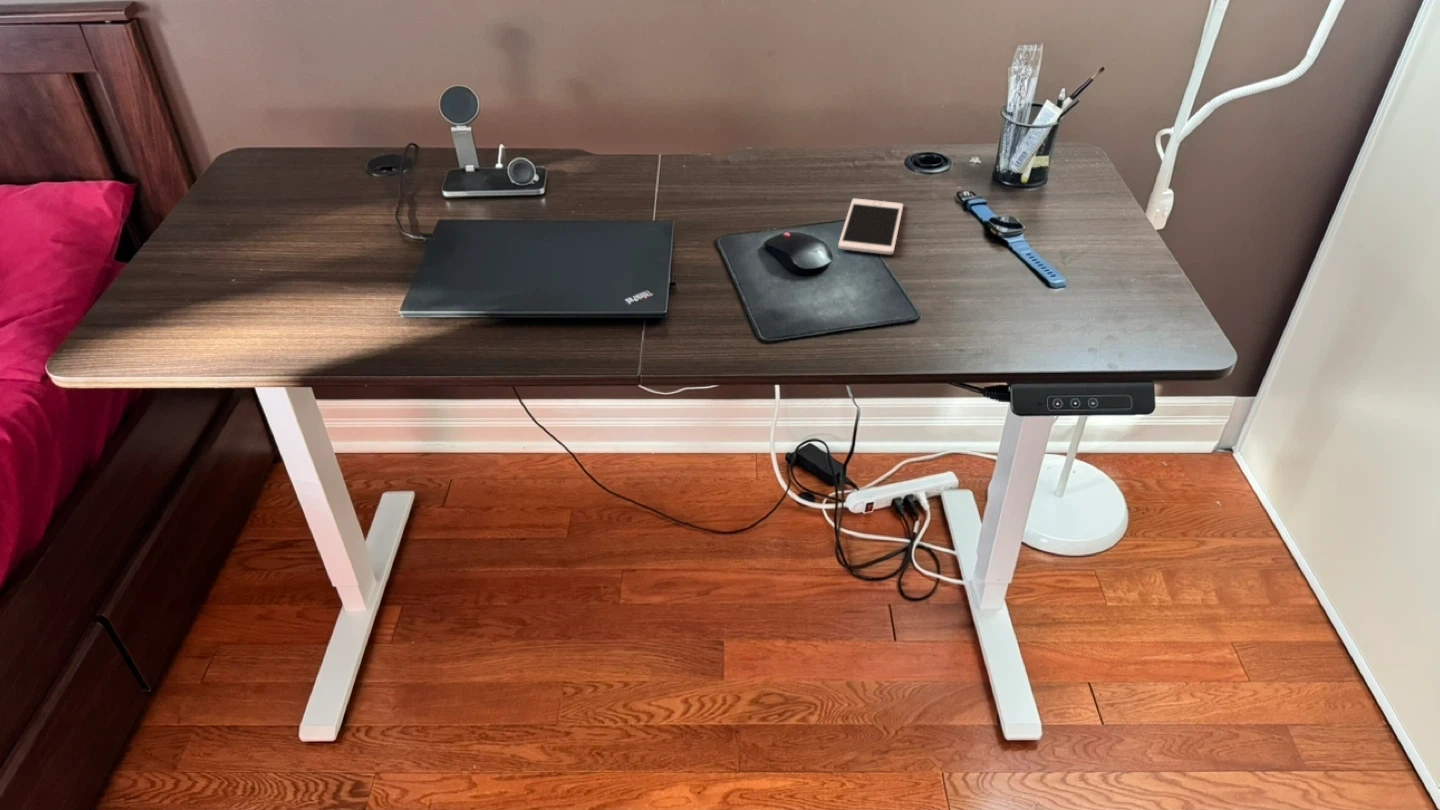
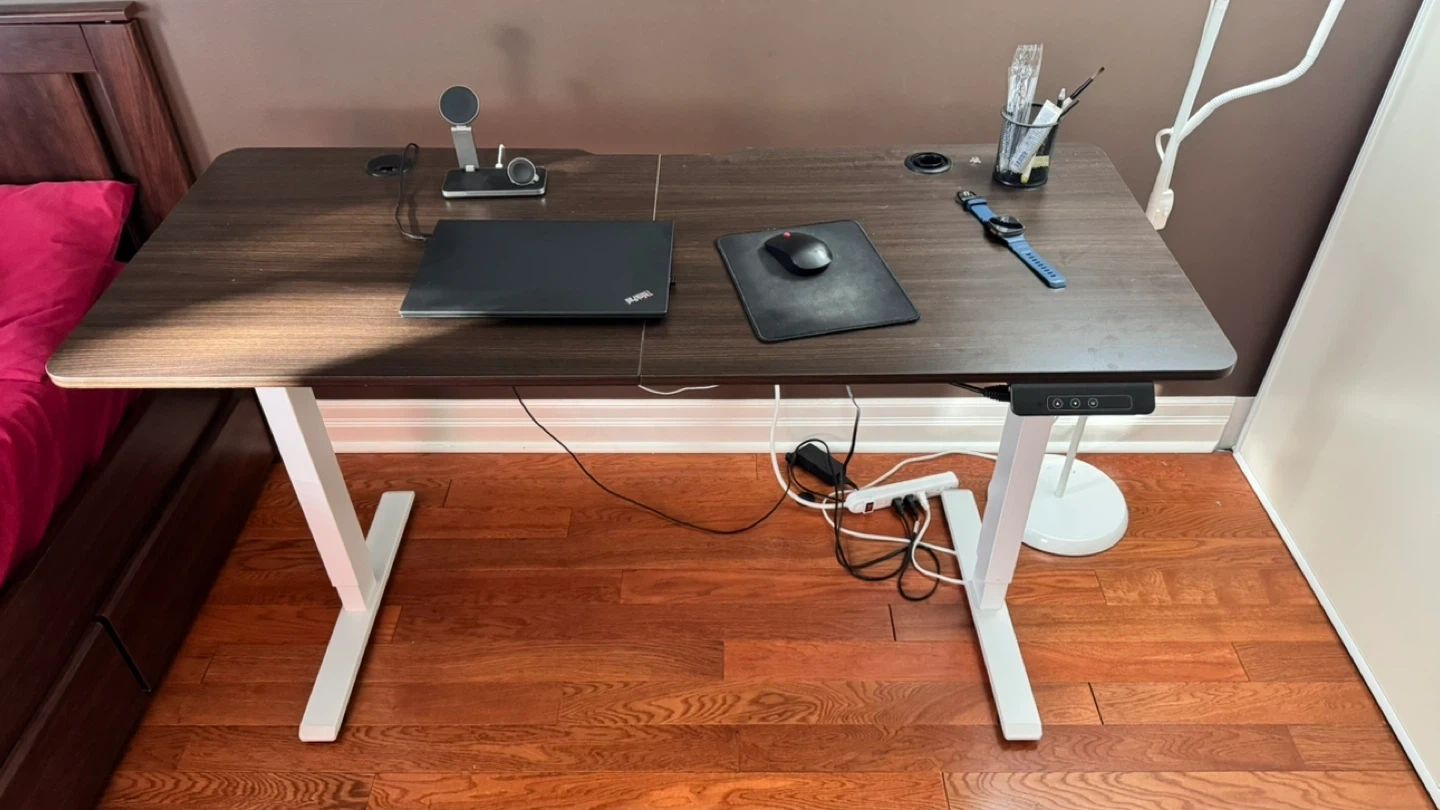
- cell phone [837,198,904,256]
